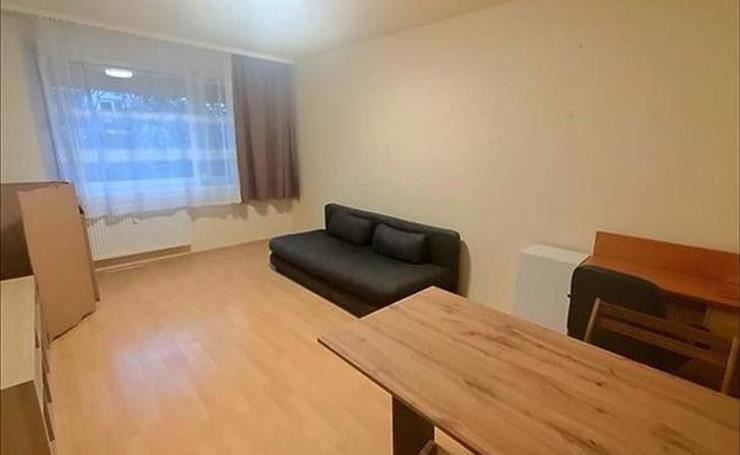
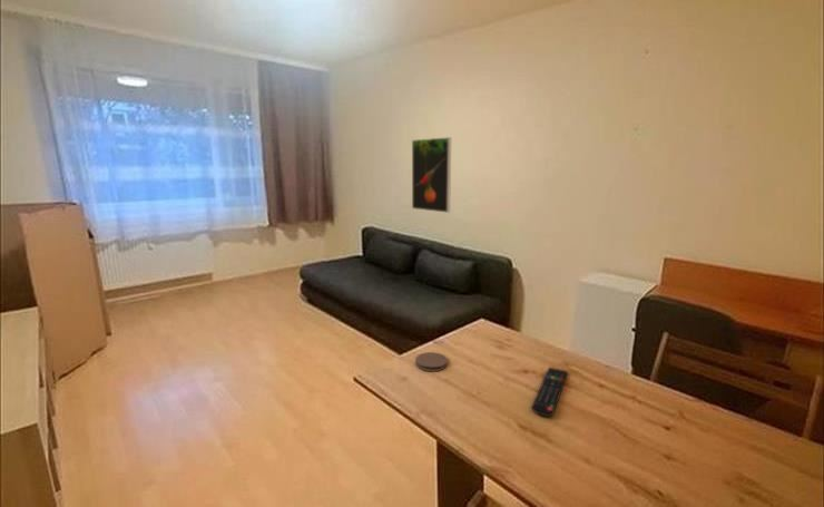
+ coaster [414,351,449,372]
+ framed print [411,136,452,214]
+ remote control [530,367,569,418]
